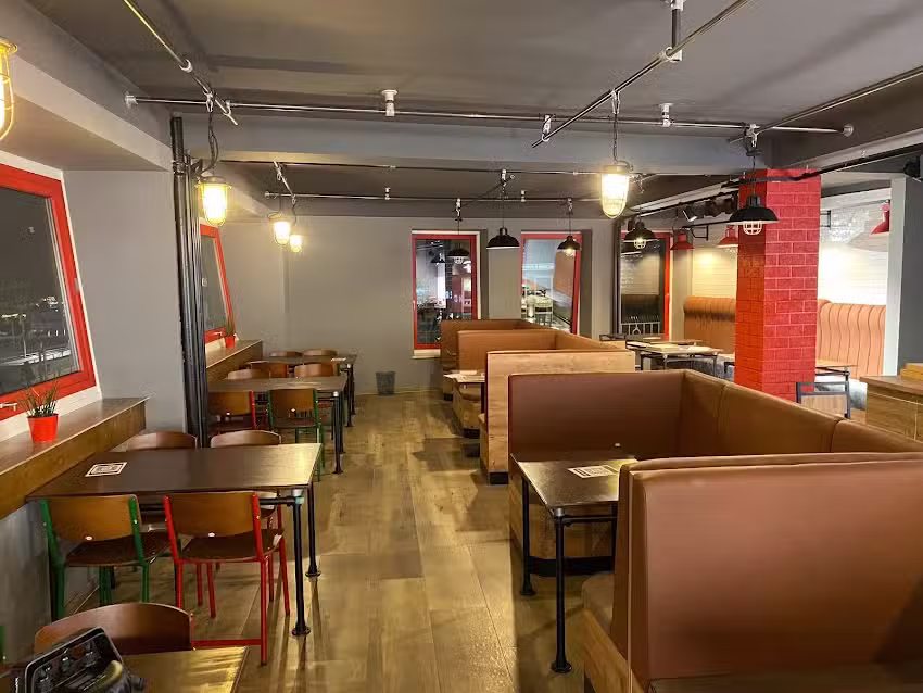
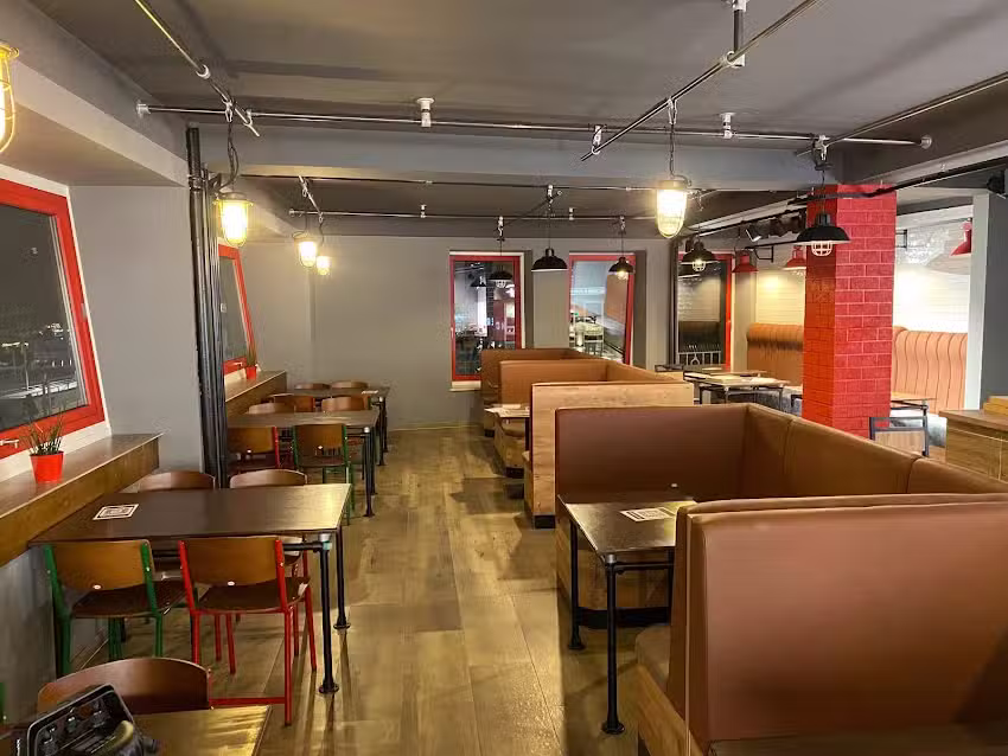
- waste bin [374,370,396,398]
